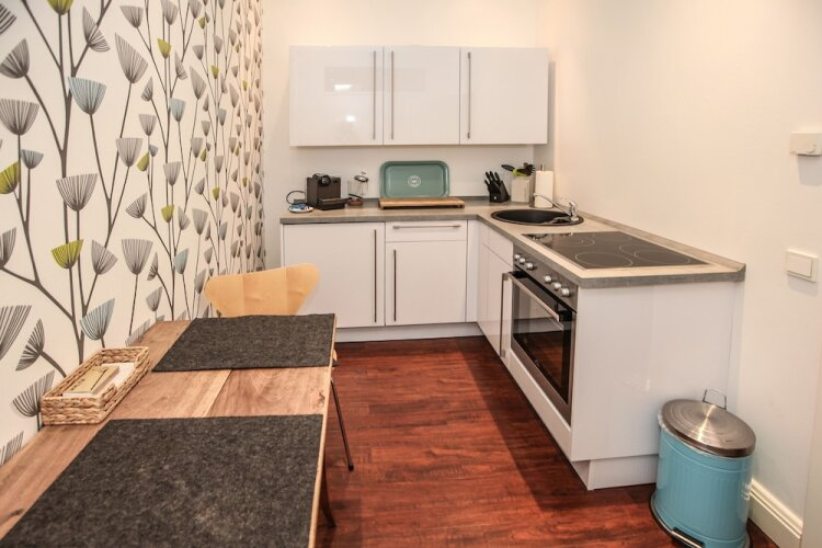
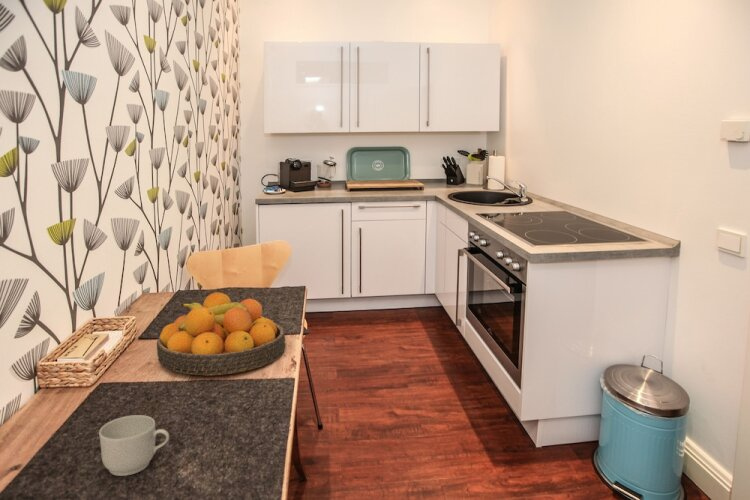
+ fruit bowl [156,291,286,376]
+ mug [98,414,170,477]
